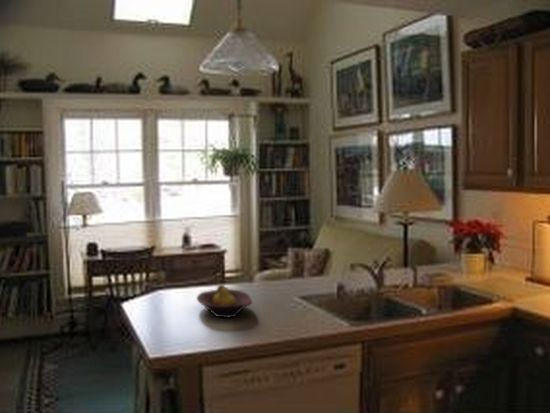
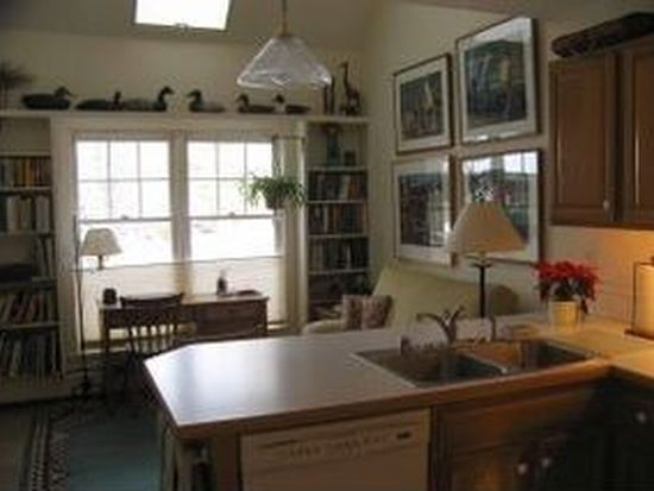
- fruit bowl [196,284,253,319]
